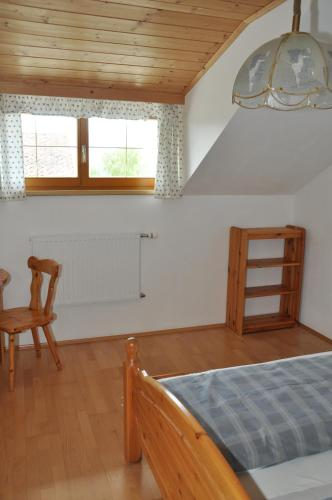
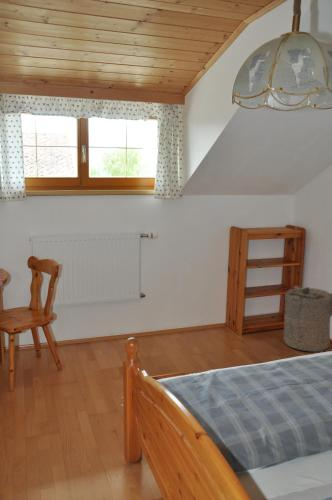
+ laundry hamper [282,285,332,352]
